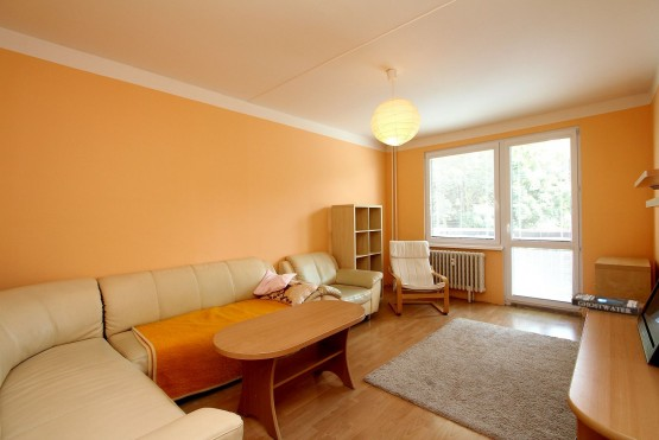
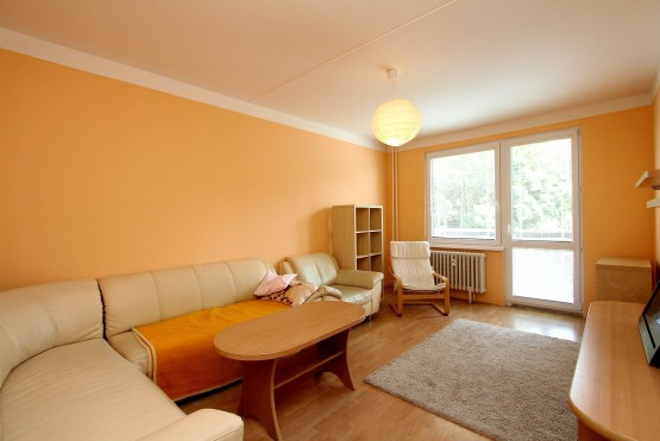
- book [570,292,641,317]
